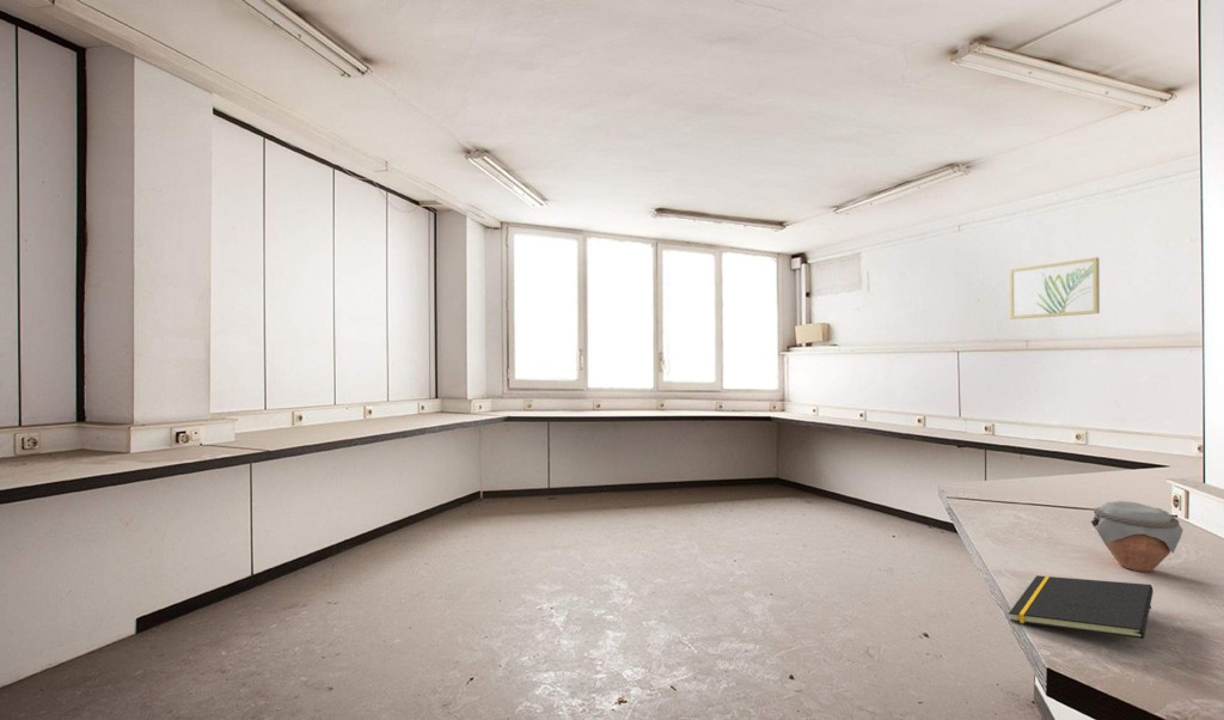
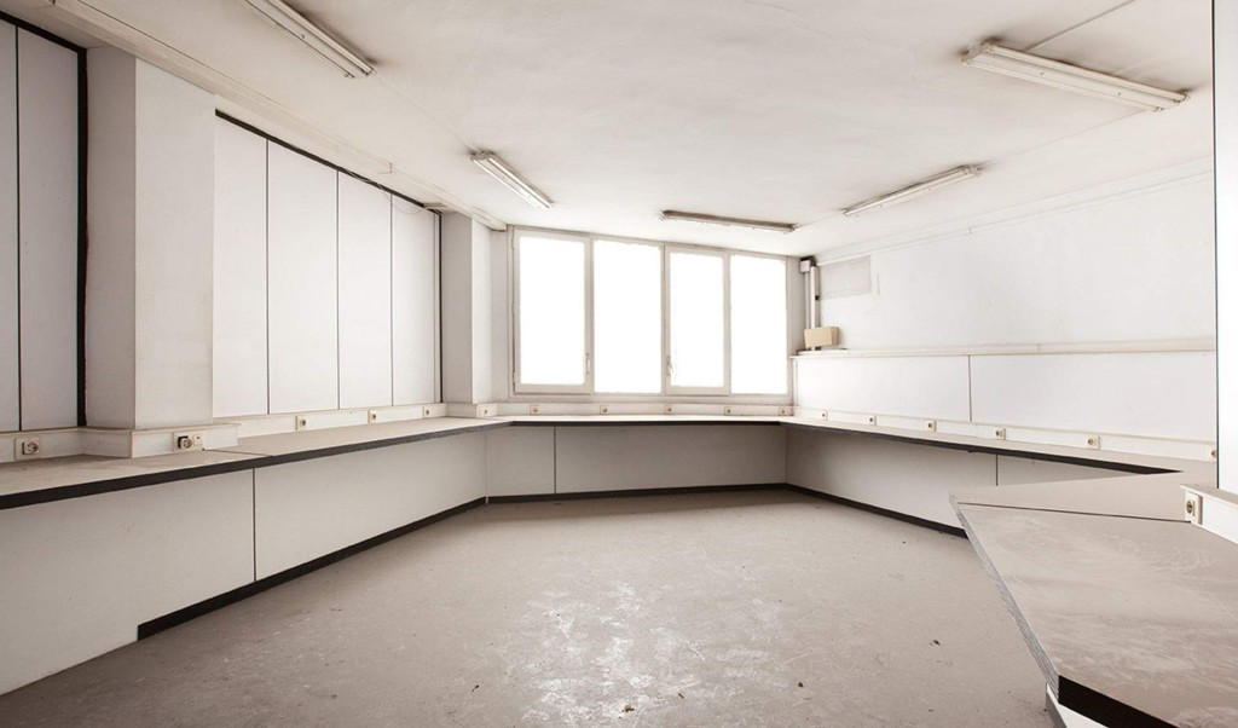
- wall art [1009,256,1101,321]
- jar [1090,500,1183,573]
- notepad [1008,574,1155,640]
